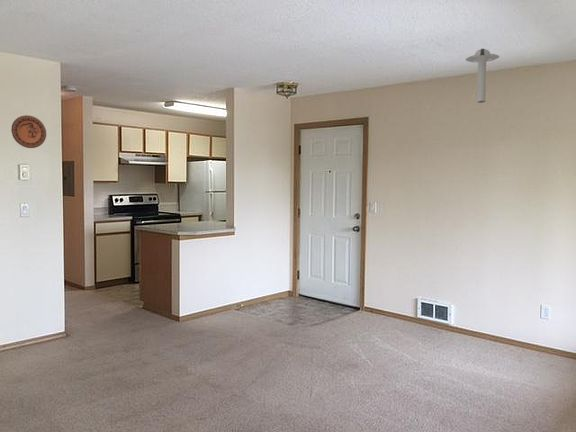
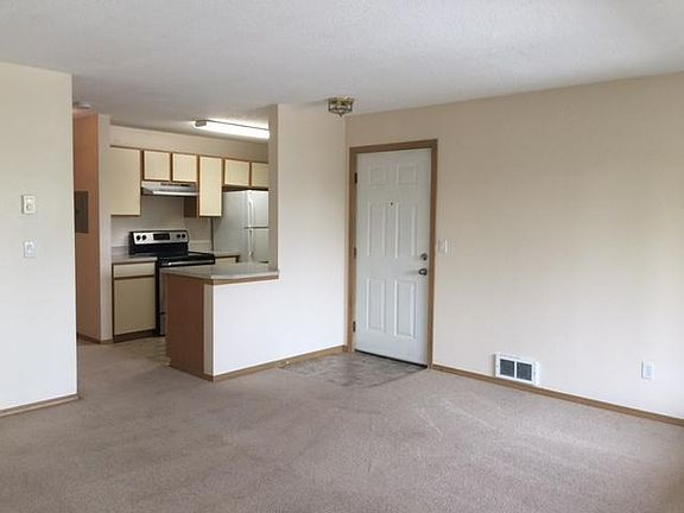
- decorative plate [10,114,47,149]
- ceiling light [465,48,500,104]
